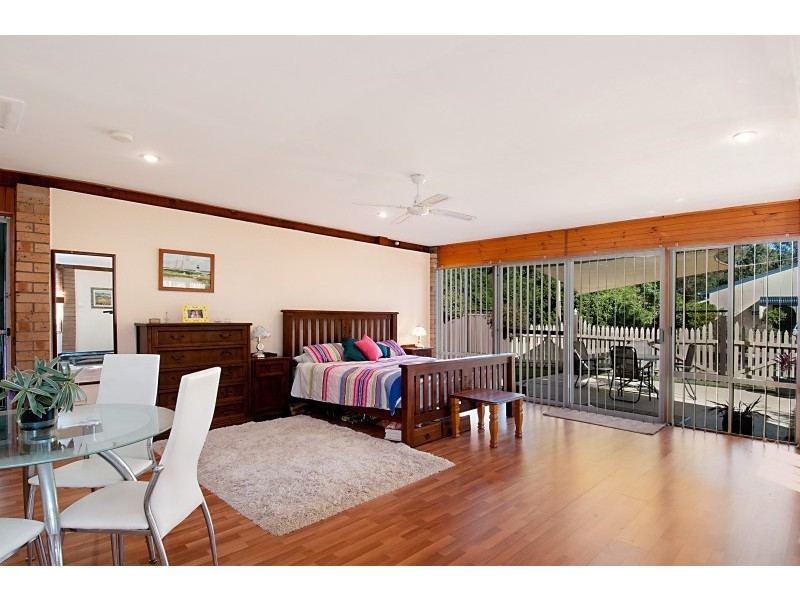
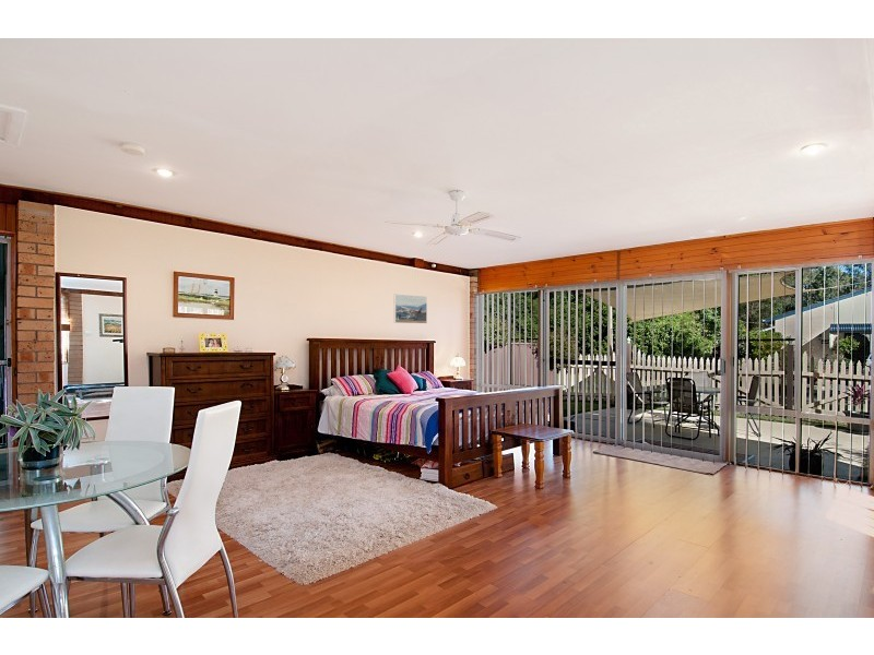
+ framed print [393,294,428,324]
